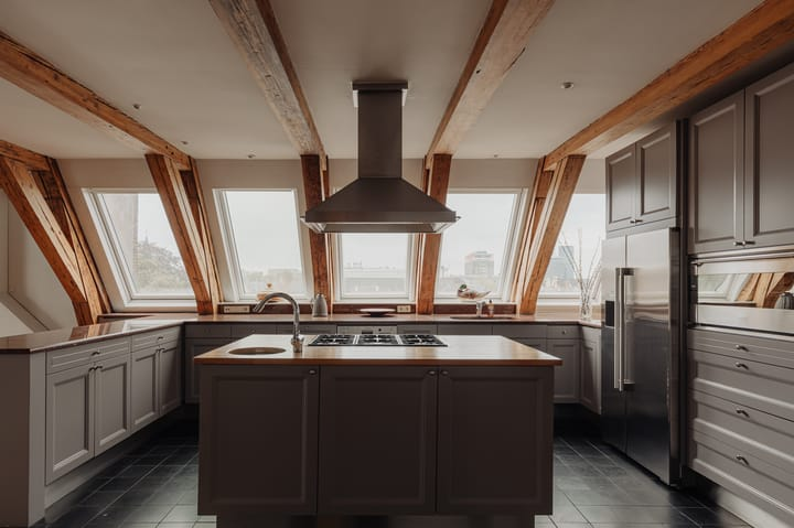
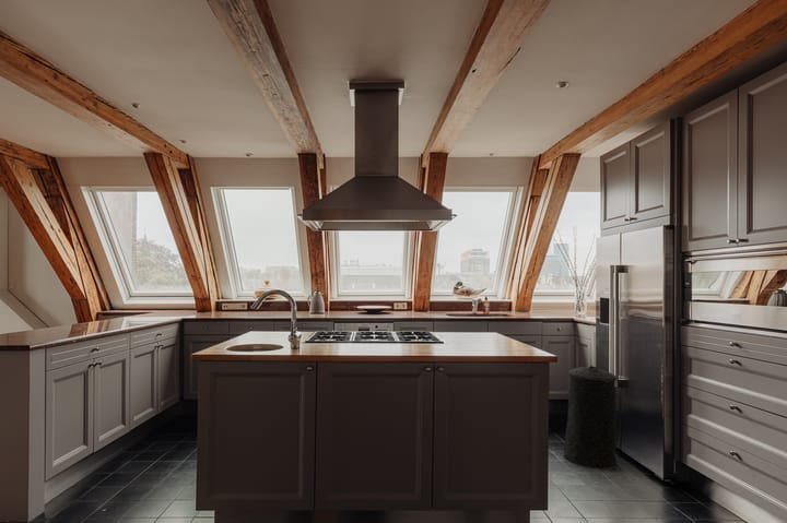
+ trash can [563,365,618,468]
